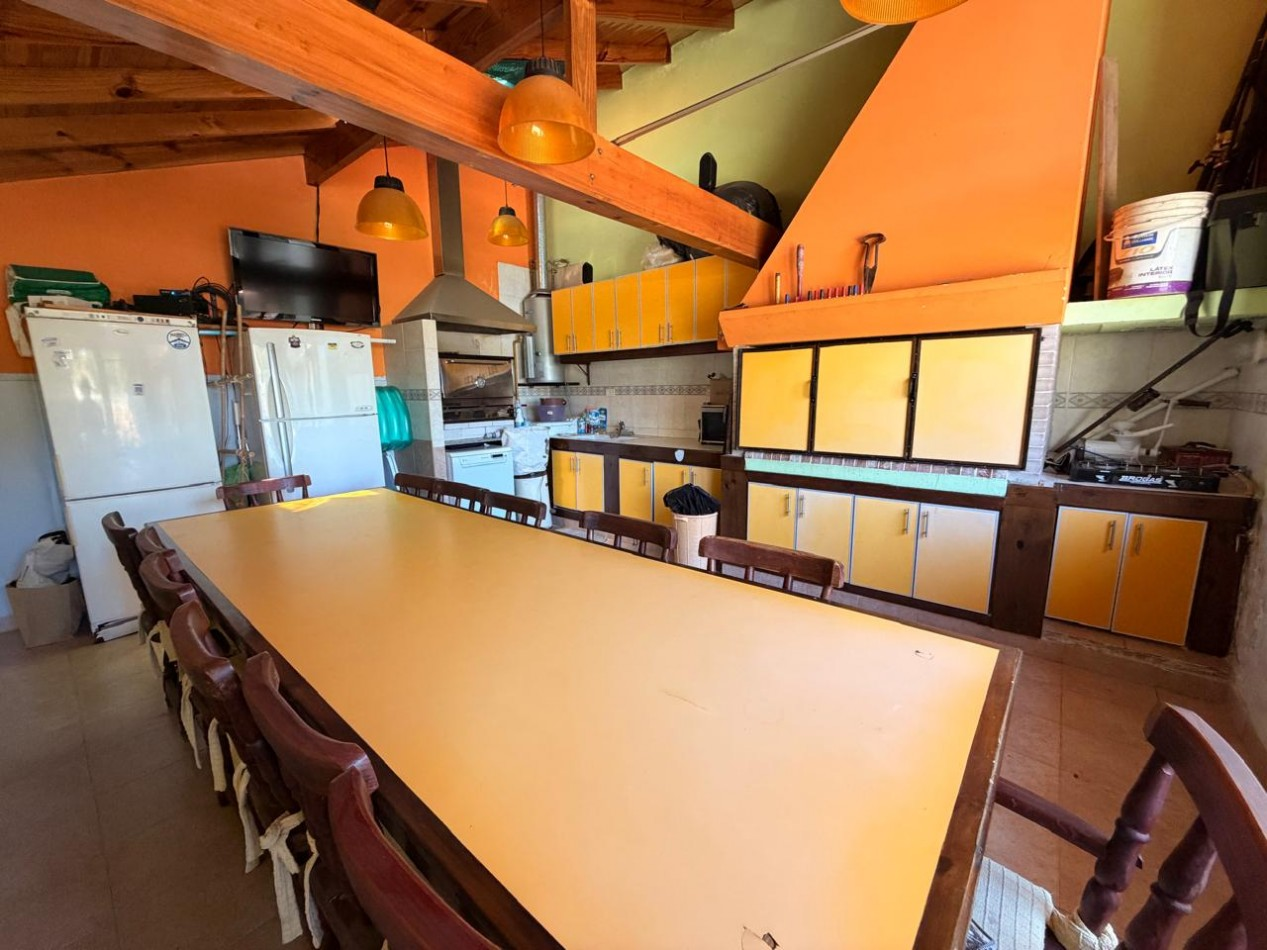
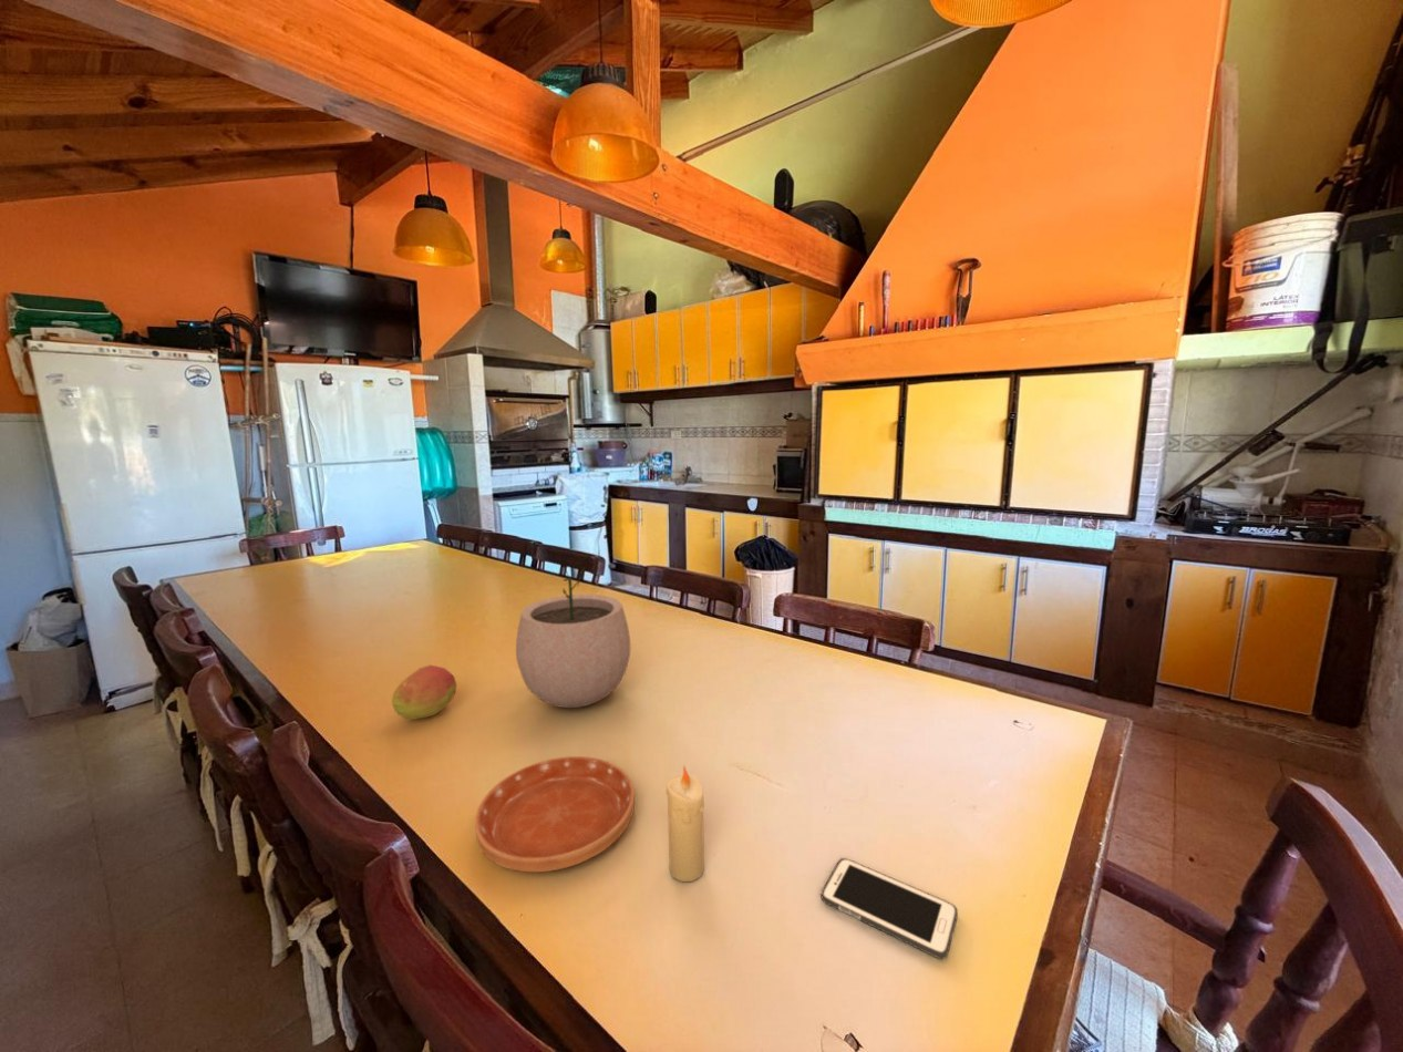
+ fruit [391,664,457,720]
+ candle [666,765,705,883]
+ saucer [474,755,636,873]
+ plant pot [515,565,631,709]
+ cell phone [821,857,959,960]
